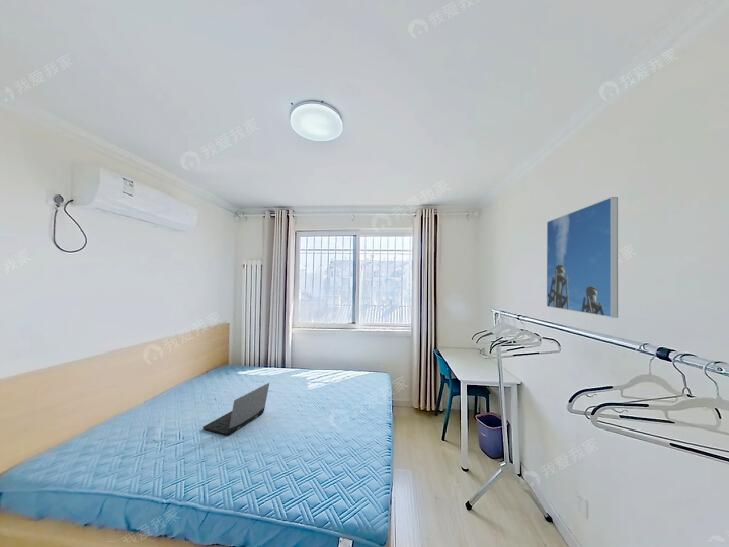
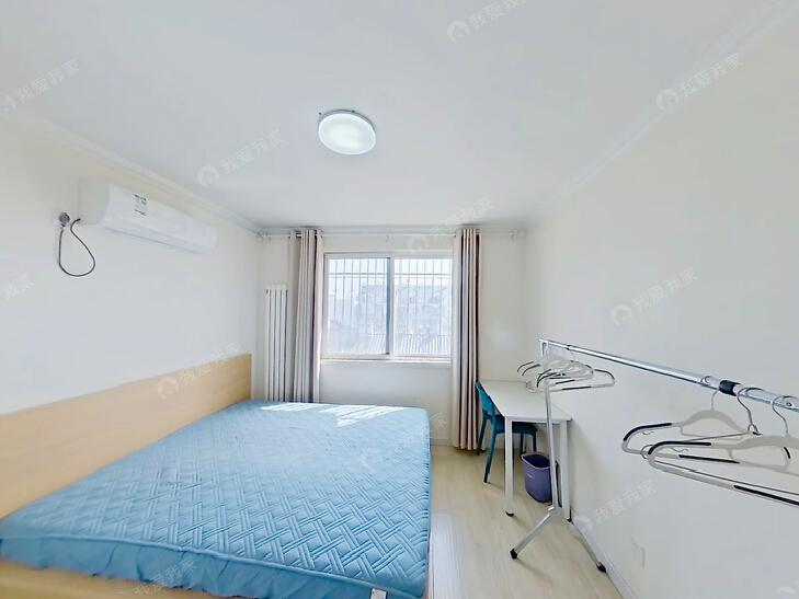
- laptop computer [202,382,270,436]
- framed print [546,196,619,319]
